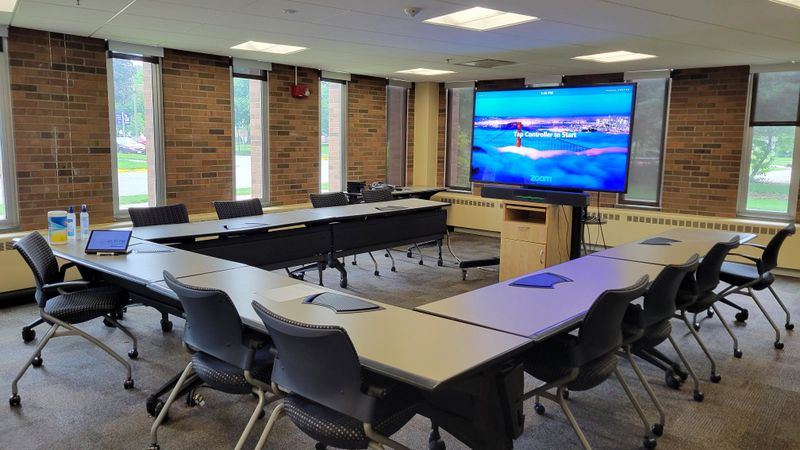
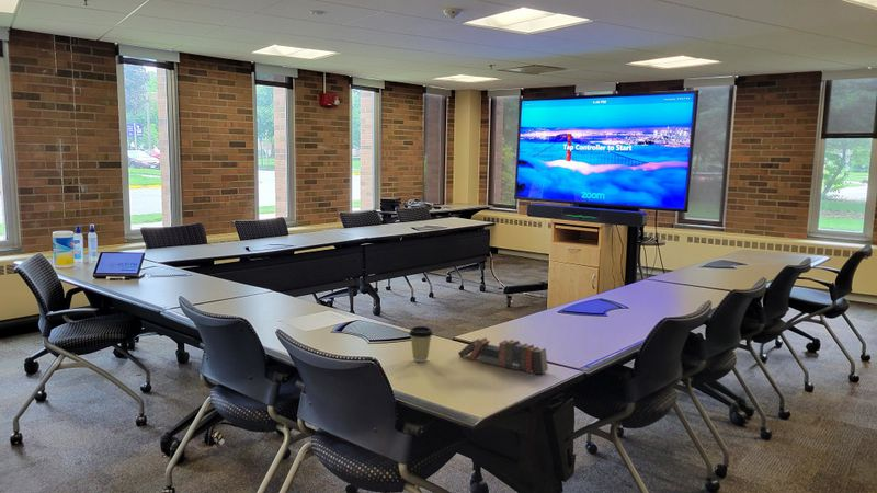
+ book [457,336,549,375]
+ coffee cup [408,325,434,363]
